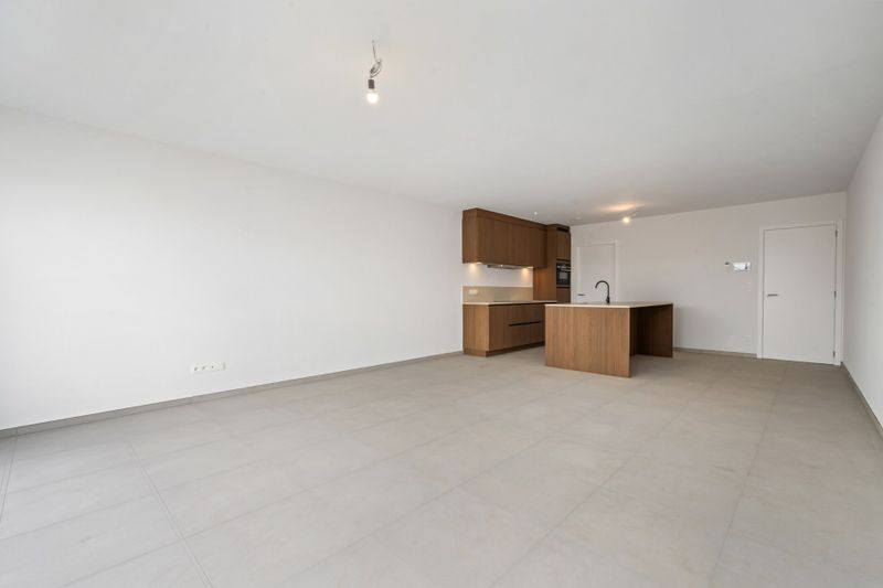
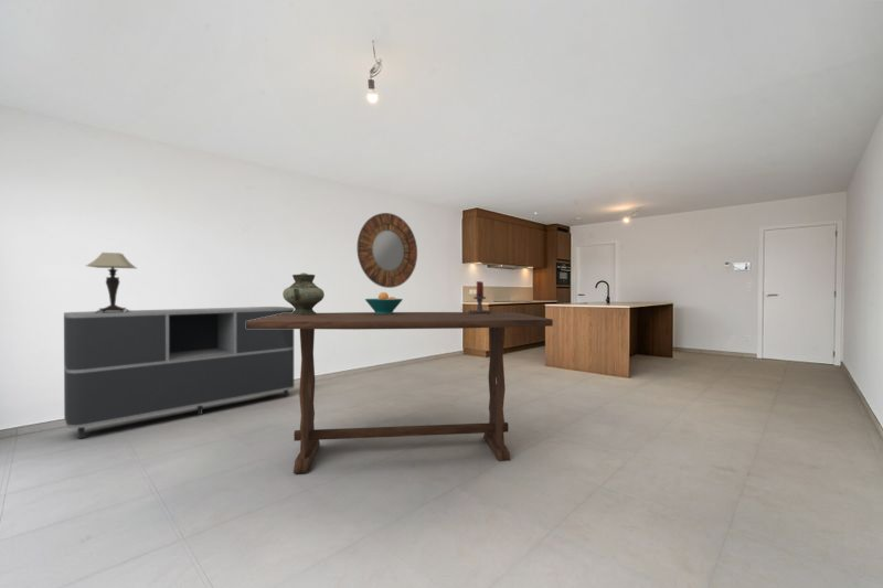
+ dining table [246,311,554,474]
+ table lamp [85,252,138,313]
+ vase [281,272,326,316]
+ fruit bowl [364,291,404,314]
+ home mirror [357,212,418,289]
+ sideboard [63,306,295,440]
+ candle holder [461,280,492,314]
